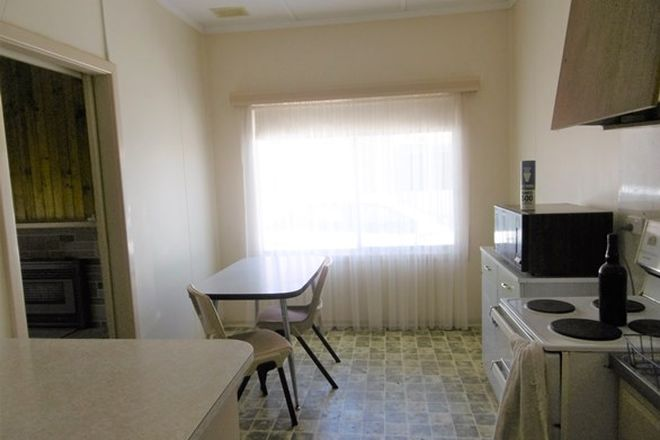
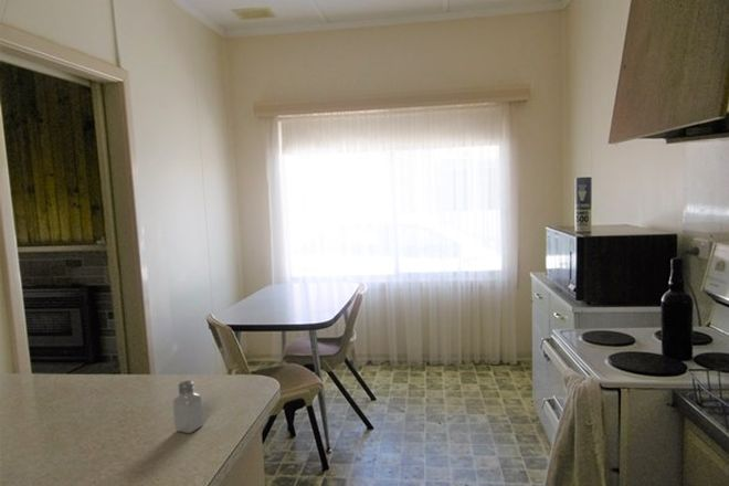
+ saltshaker [172,380,204,434]
